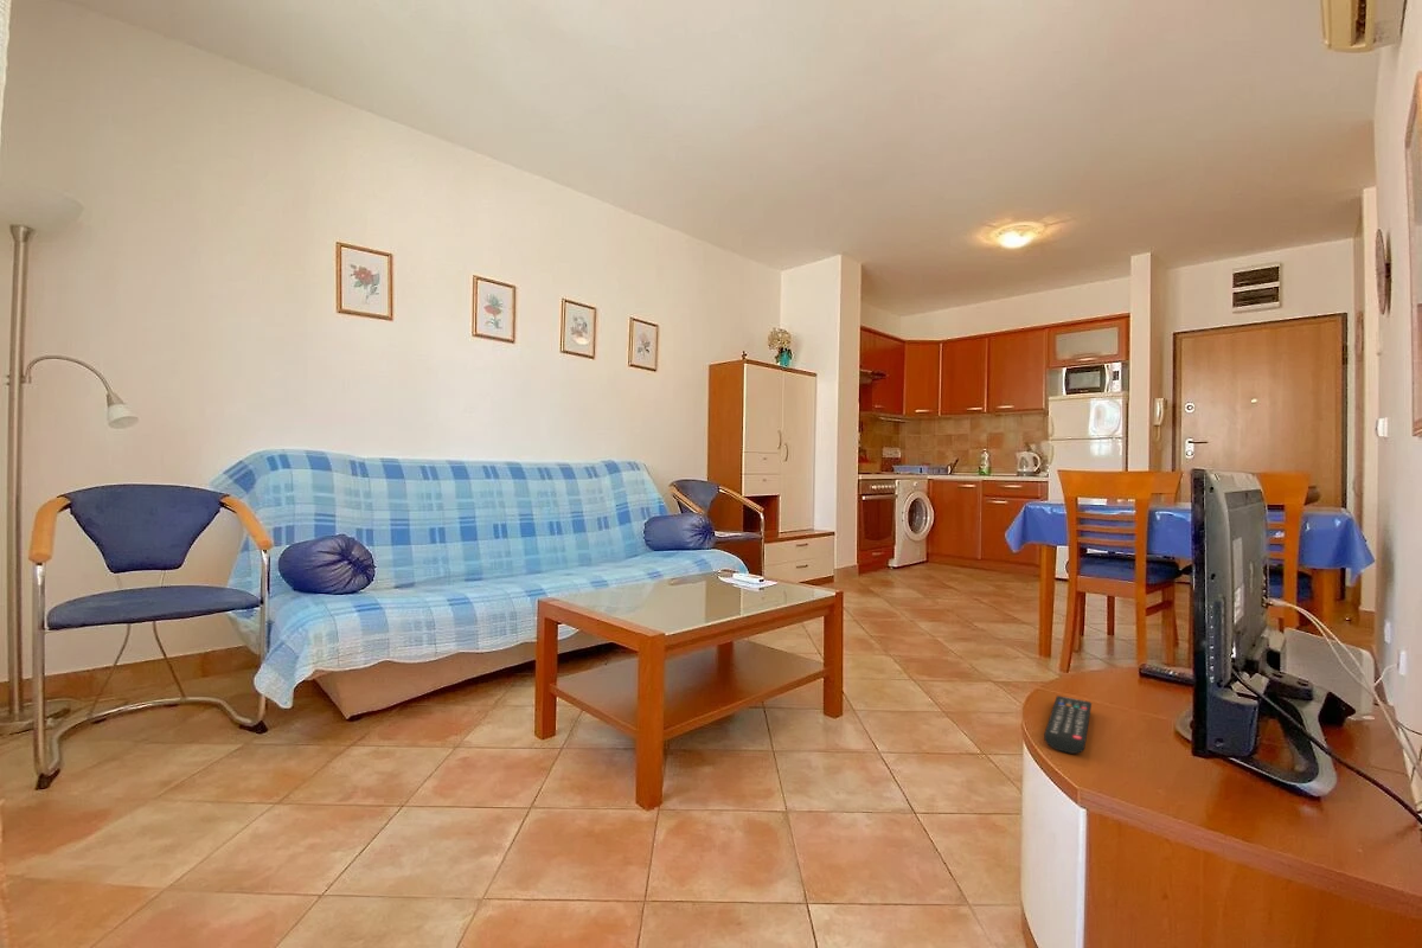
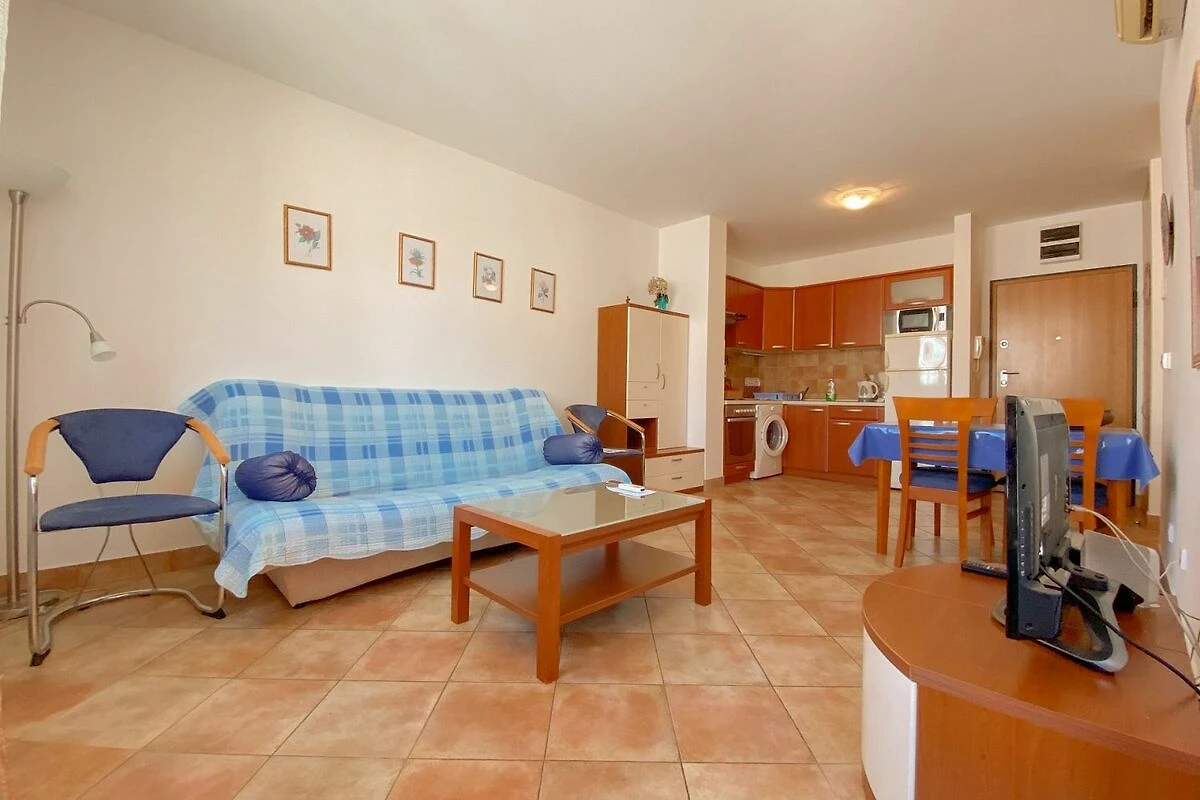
- remote control [1043,694,1093,755]
